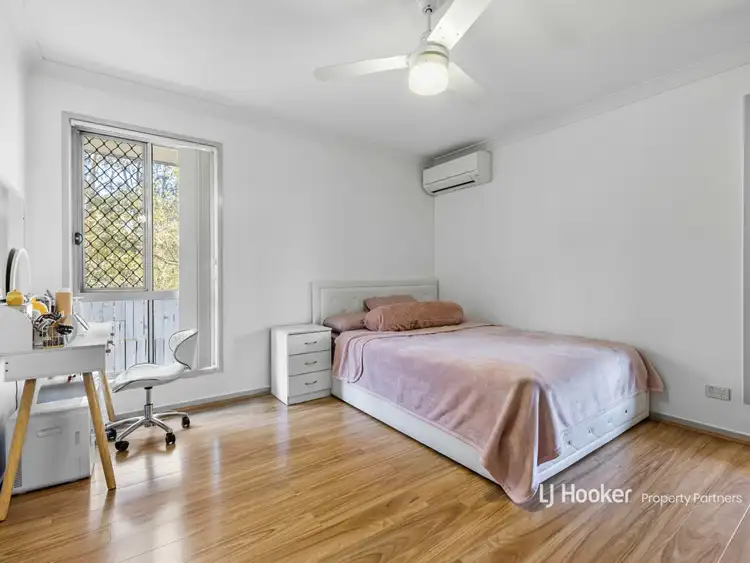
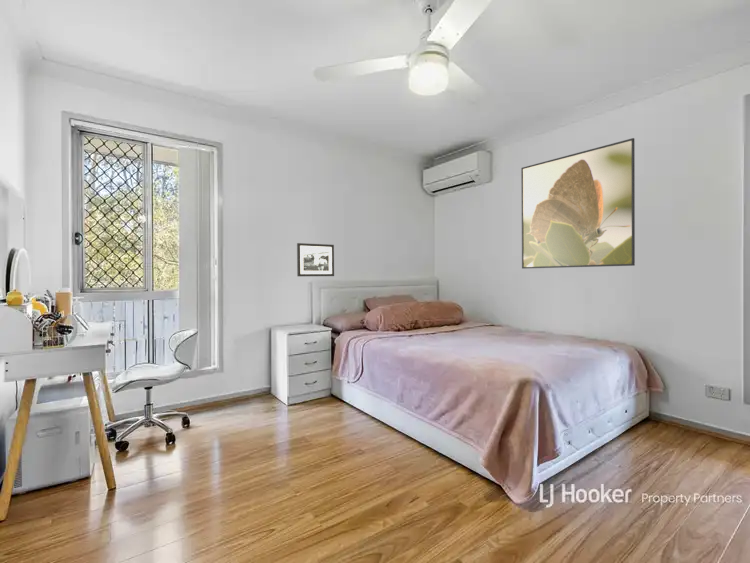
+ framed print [520,137,636,270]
+ picture frame [296,242,335,277]
